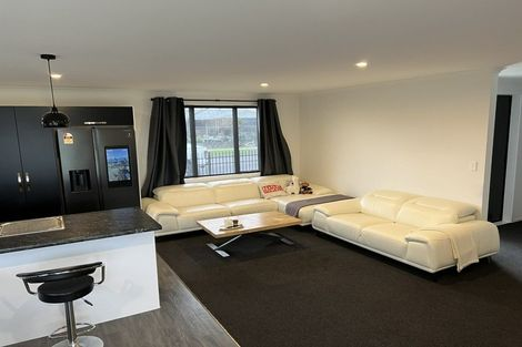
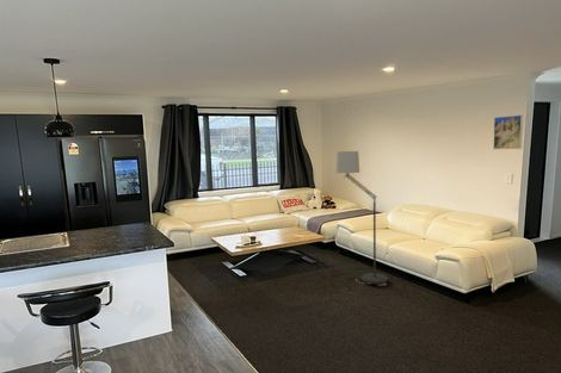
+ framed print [492,114,524,150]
+ floor lamp [334,150,389,287]
